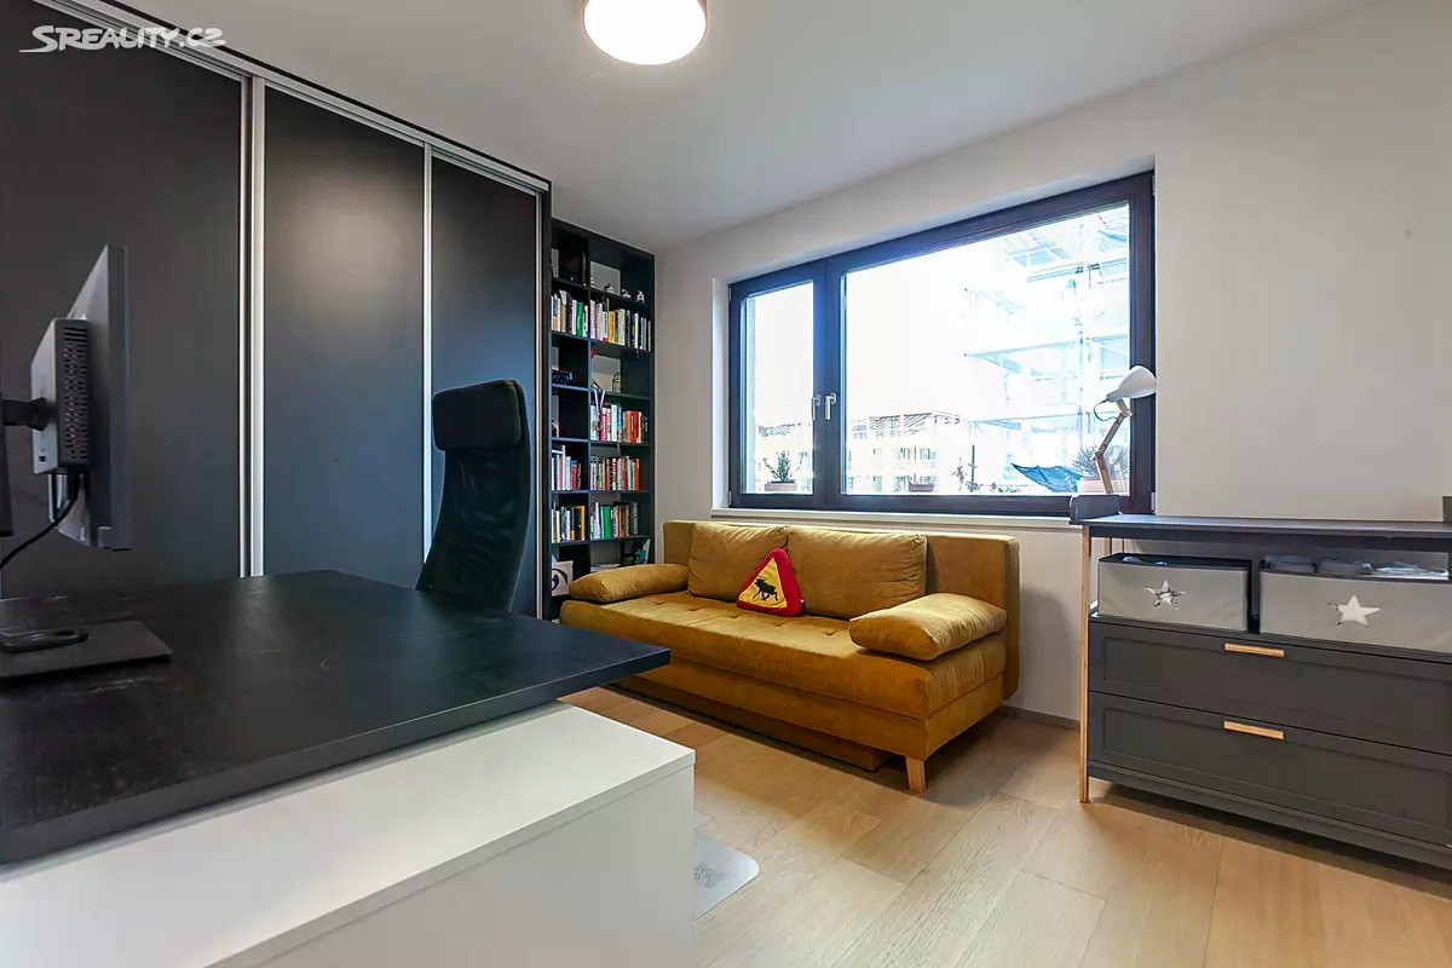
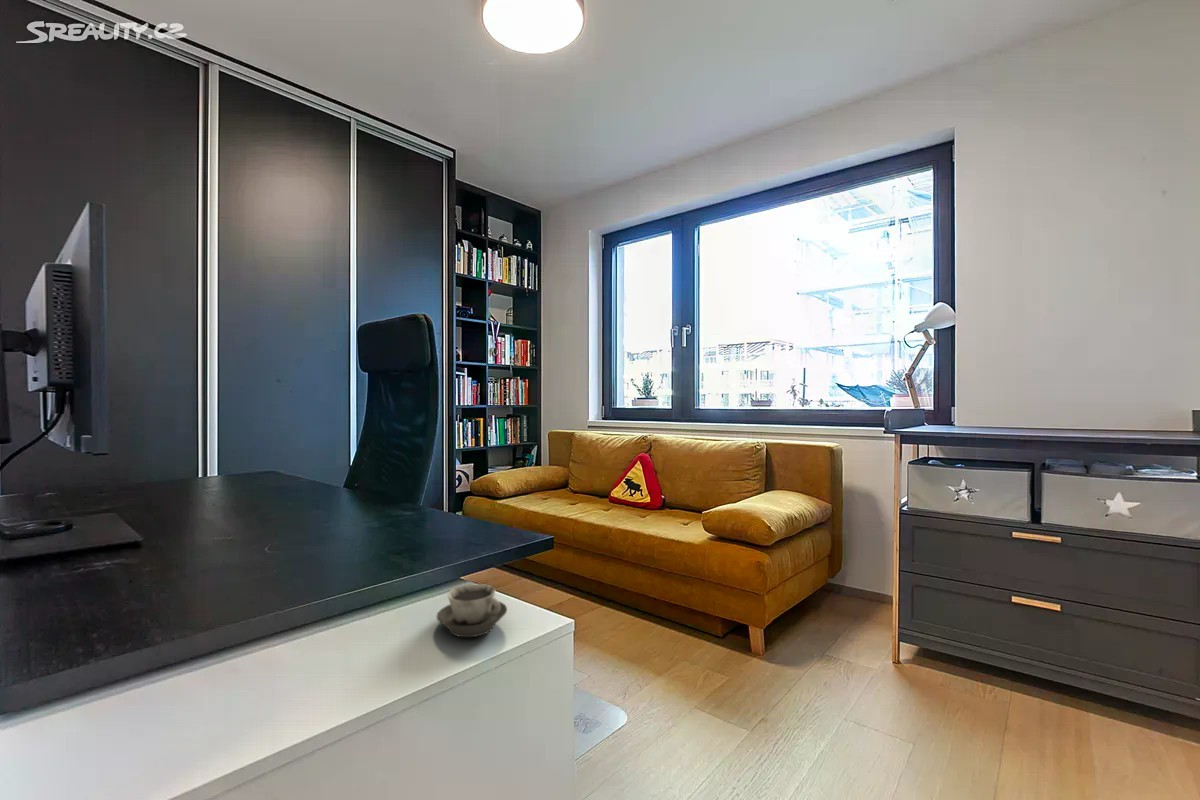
+ cup [436,583,508,638]
